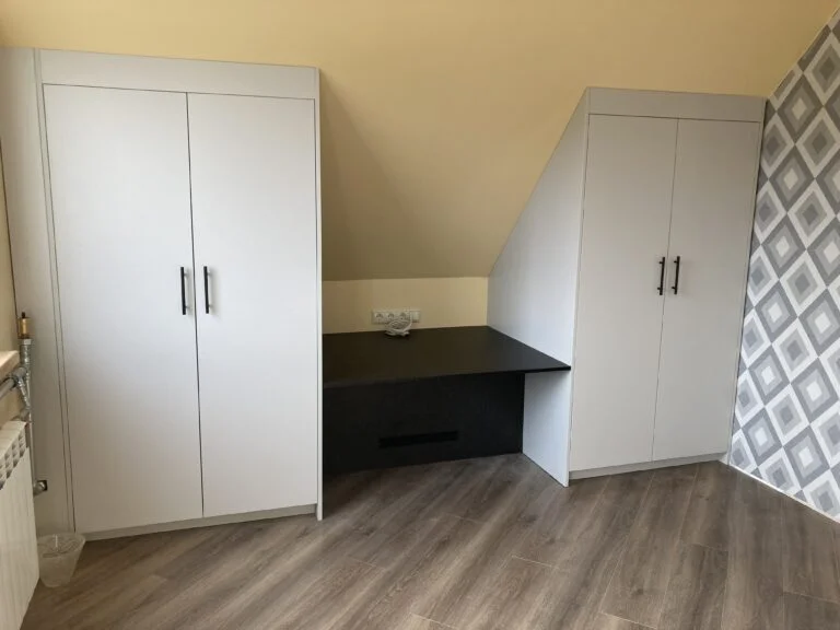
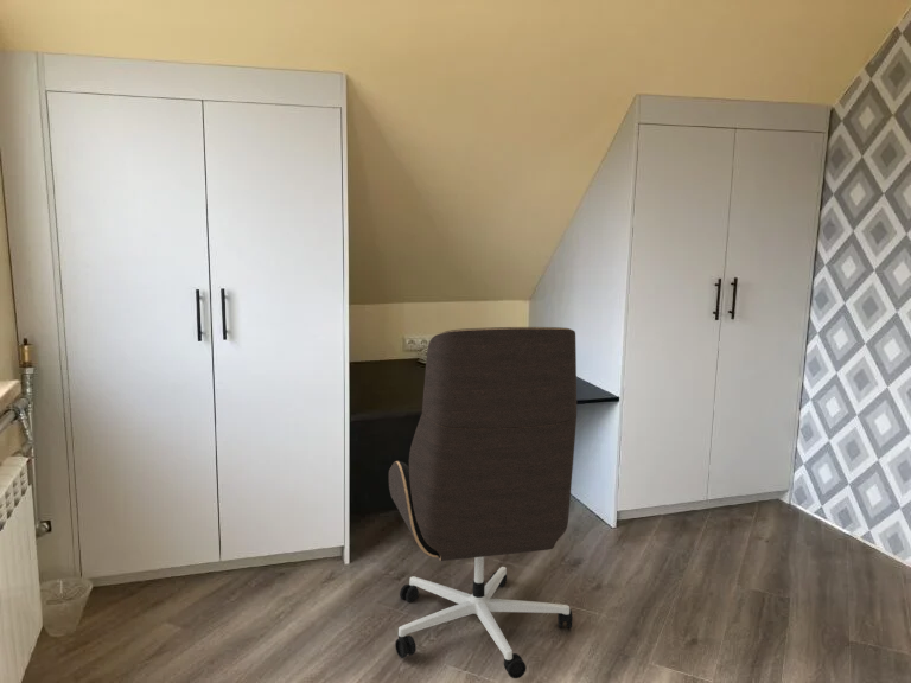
+ office chair [388,326,578,679]
